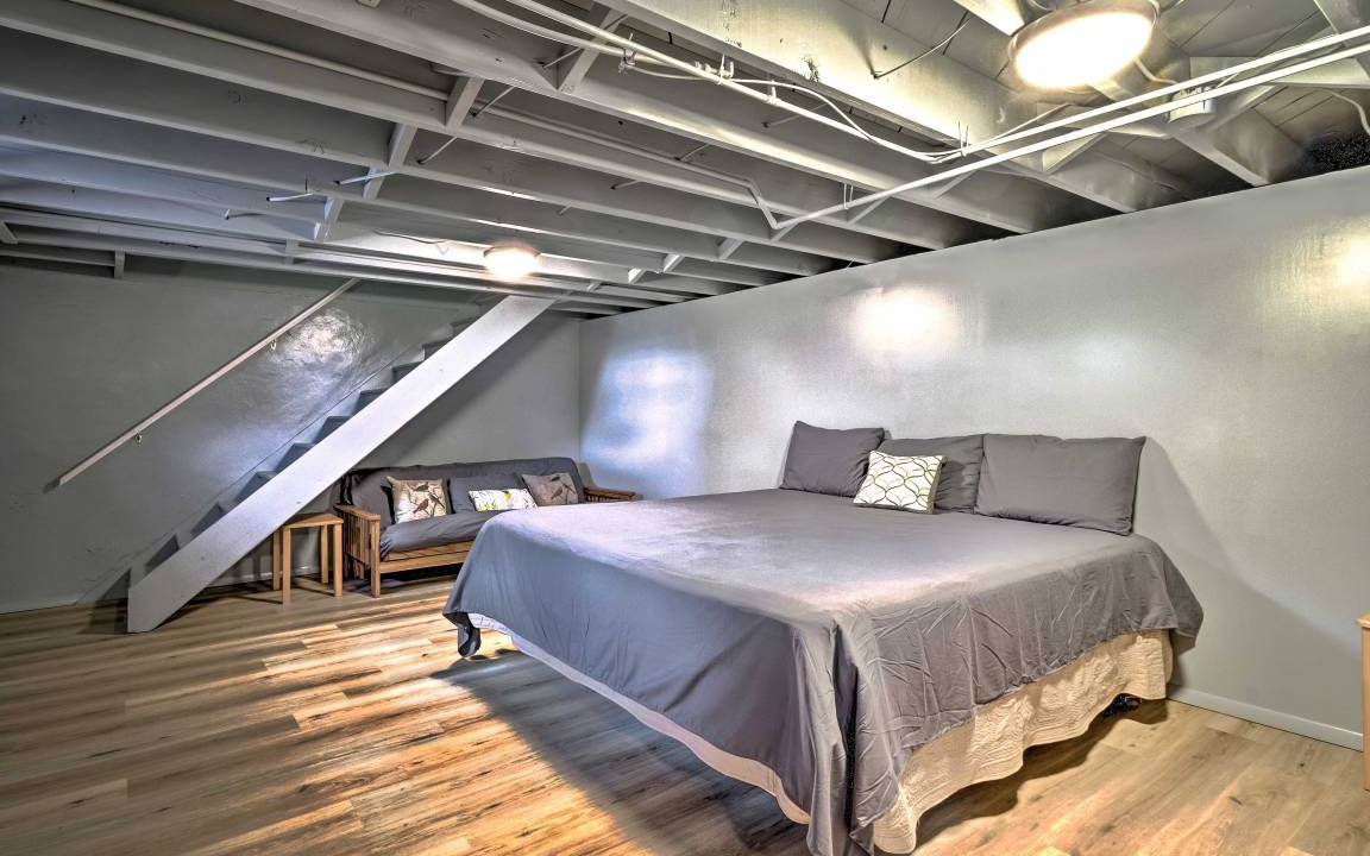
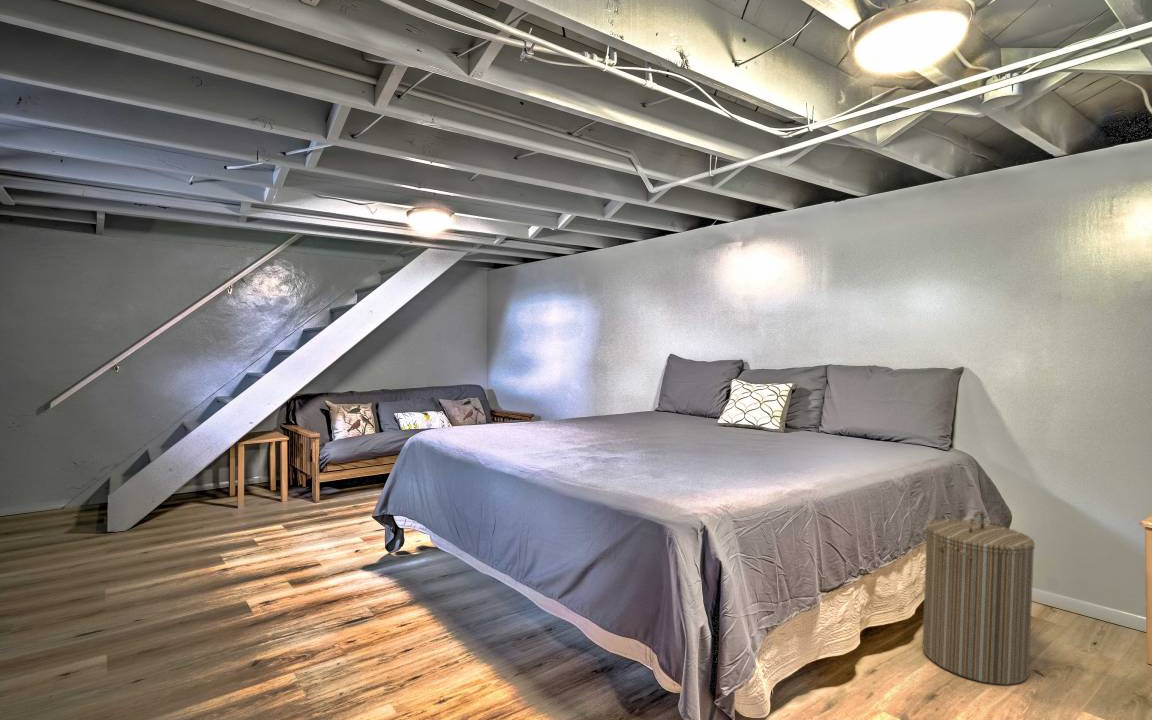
+ laundry hamper [922,510,1036,686]
